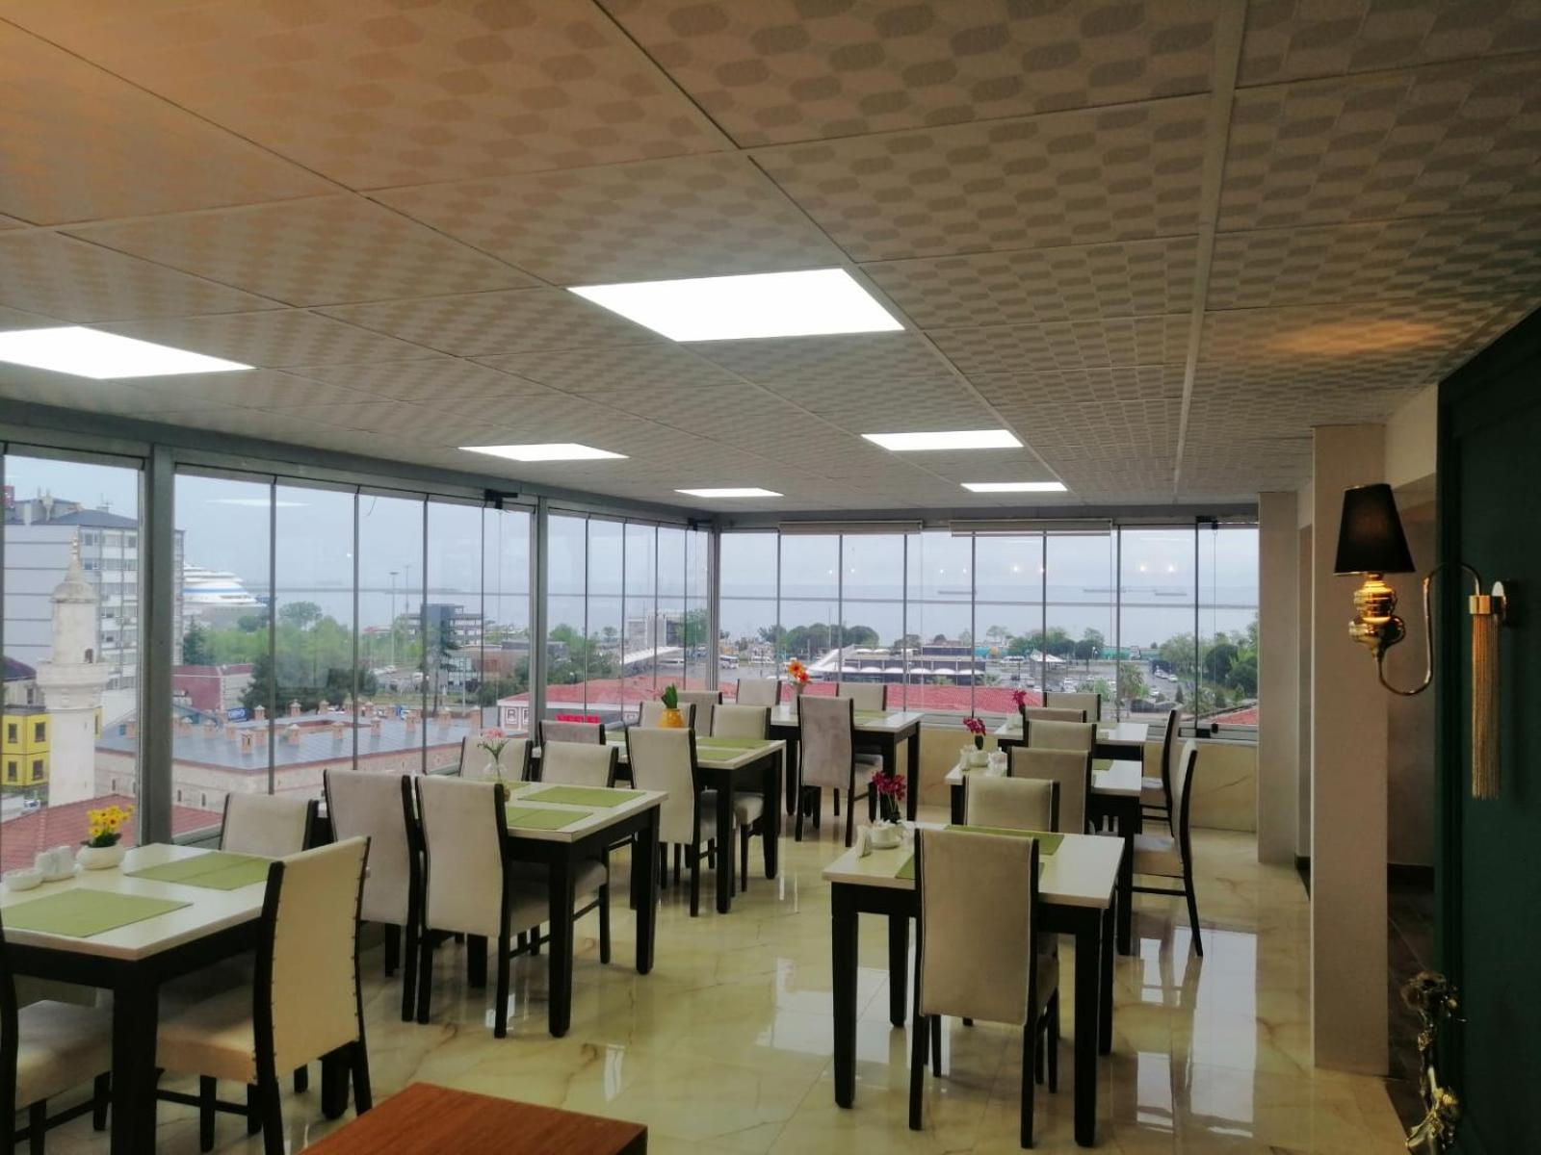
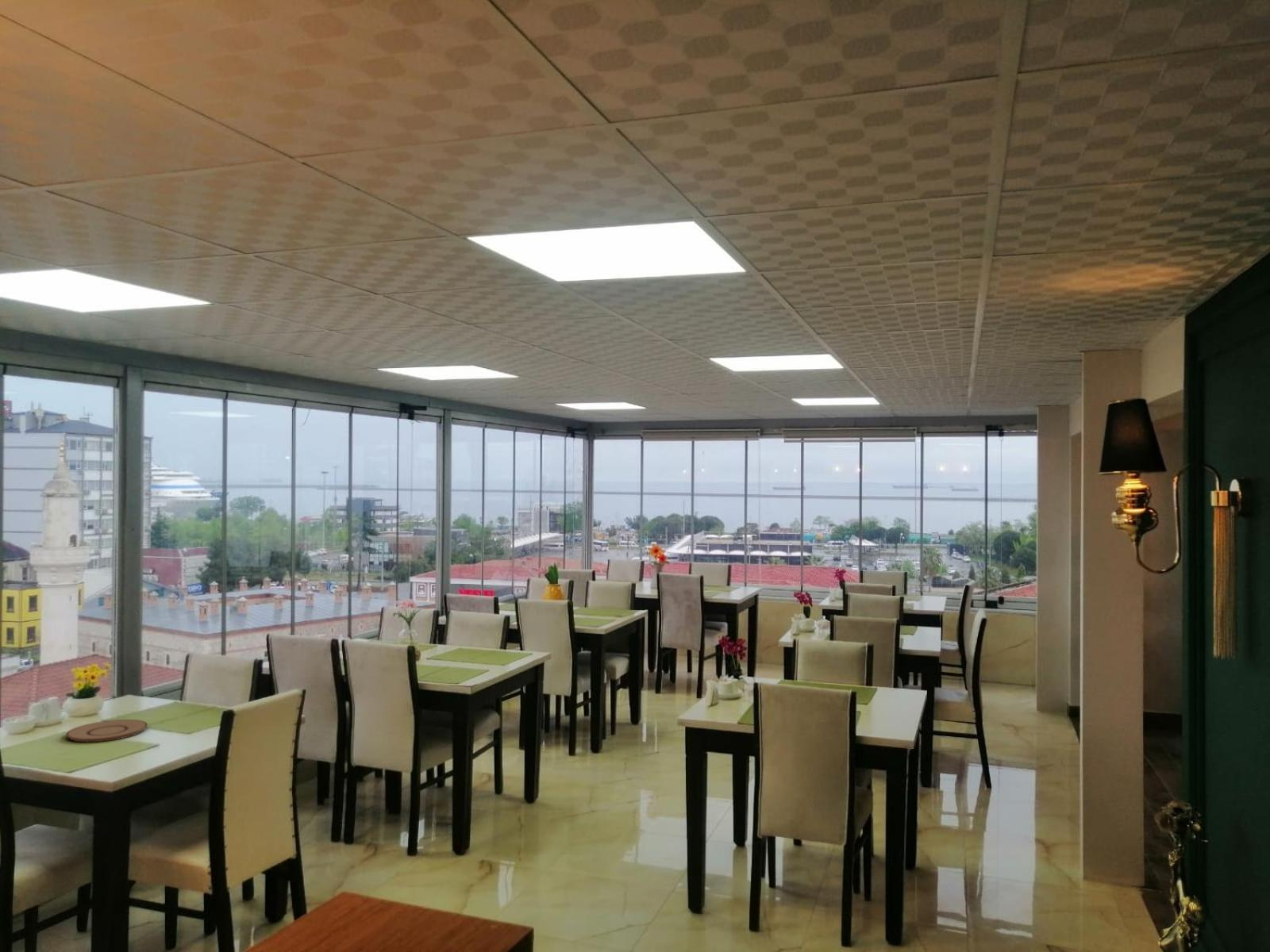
+ plate [65,719,148,743]
